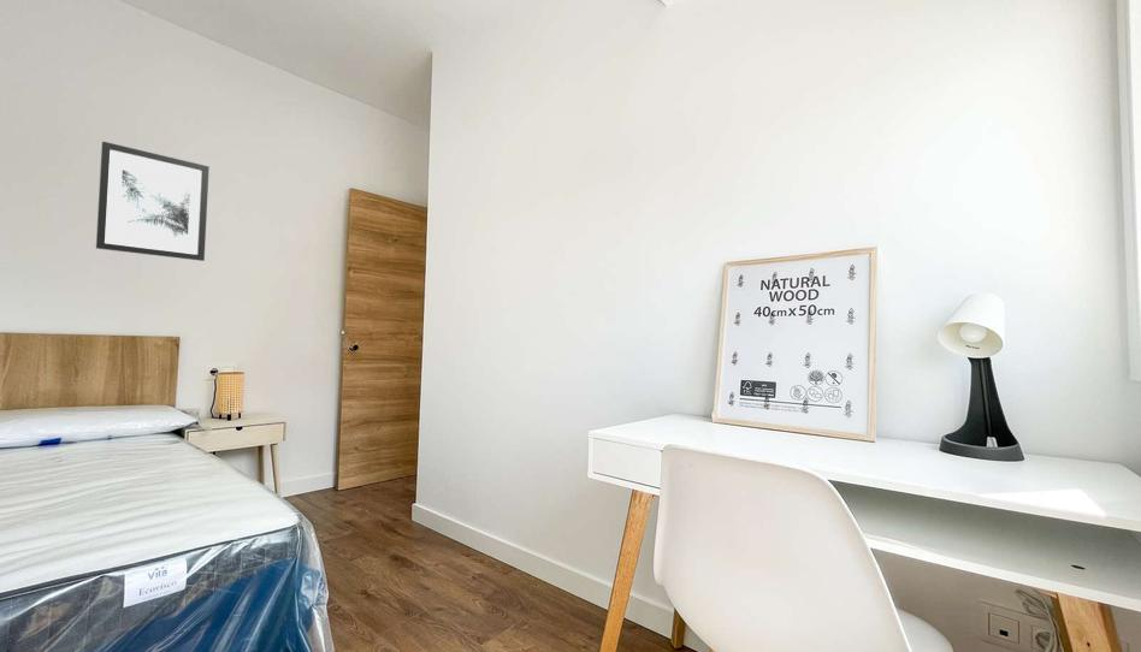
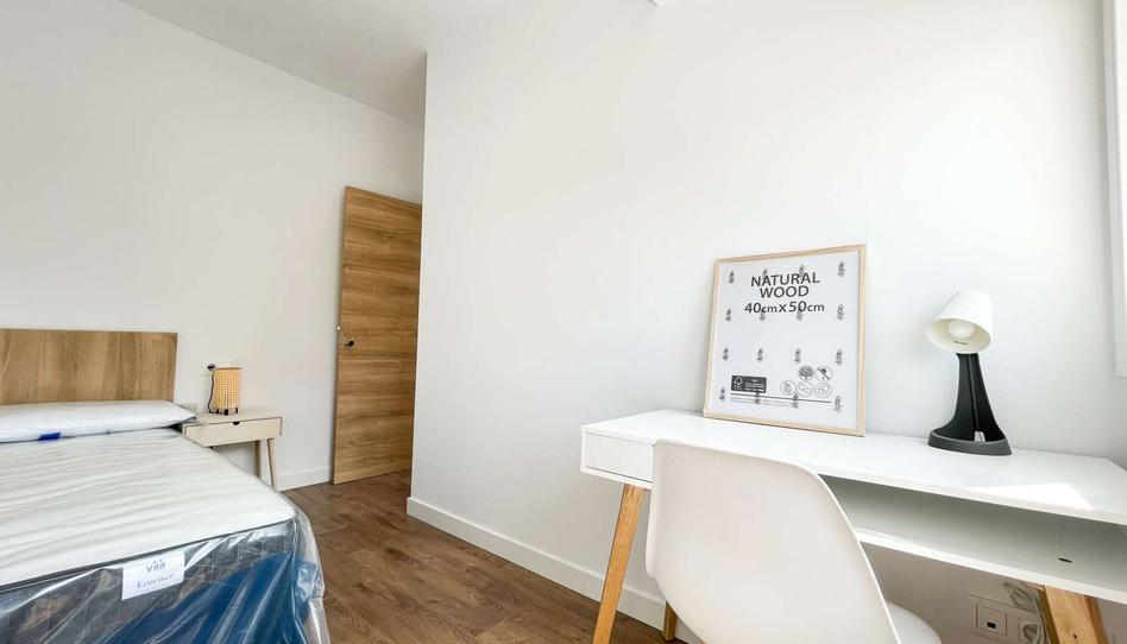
- wall art [95,141,211,262]
